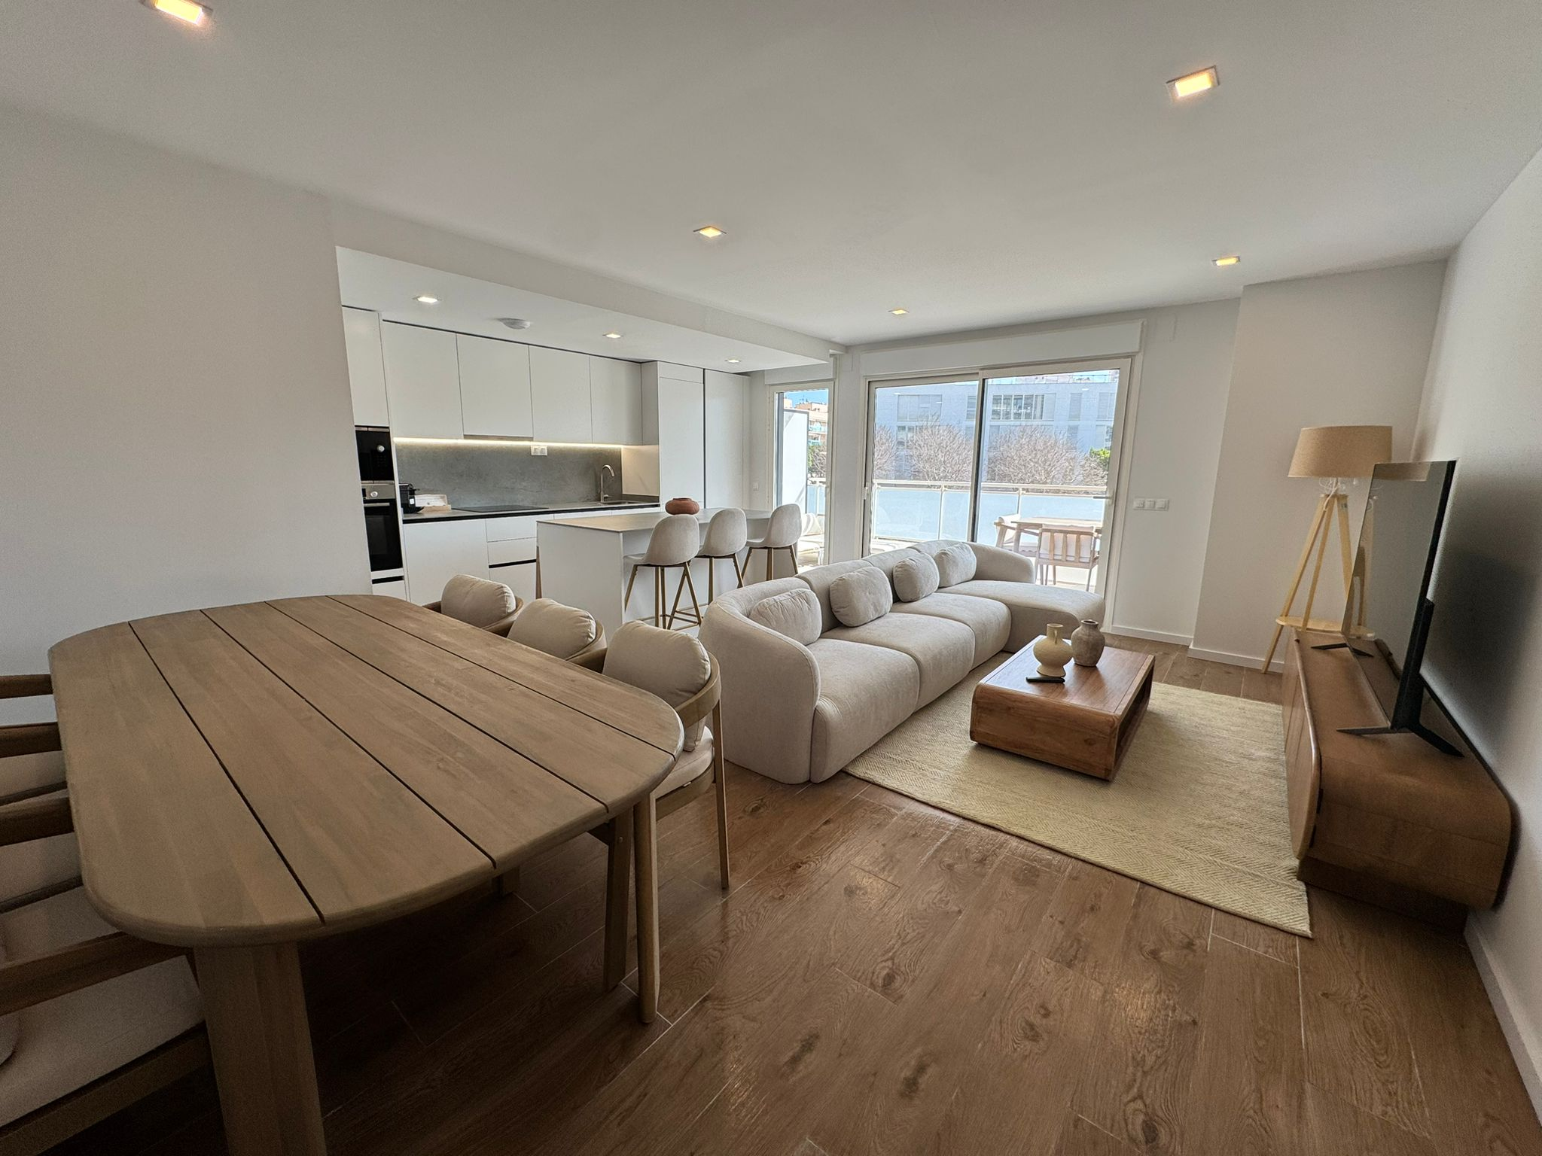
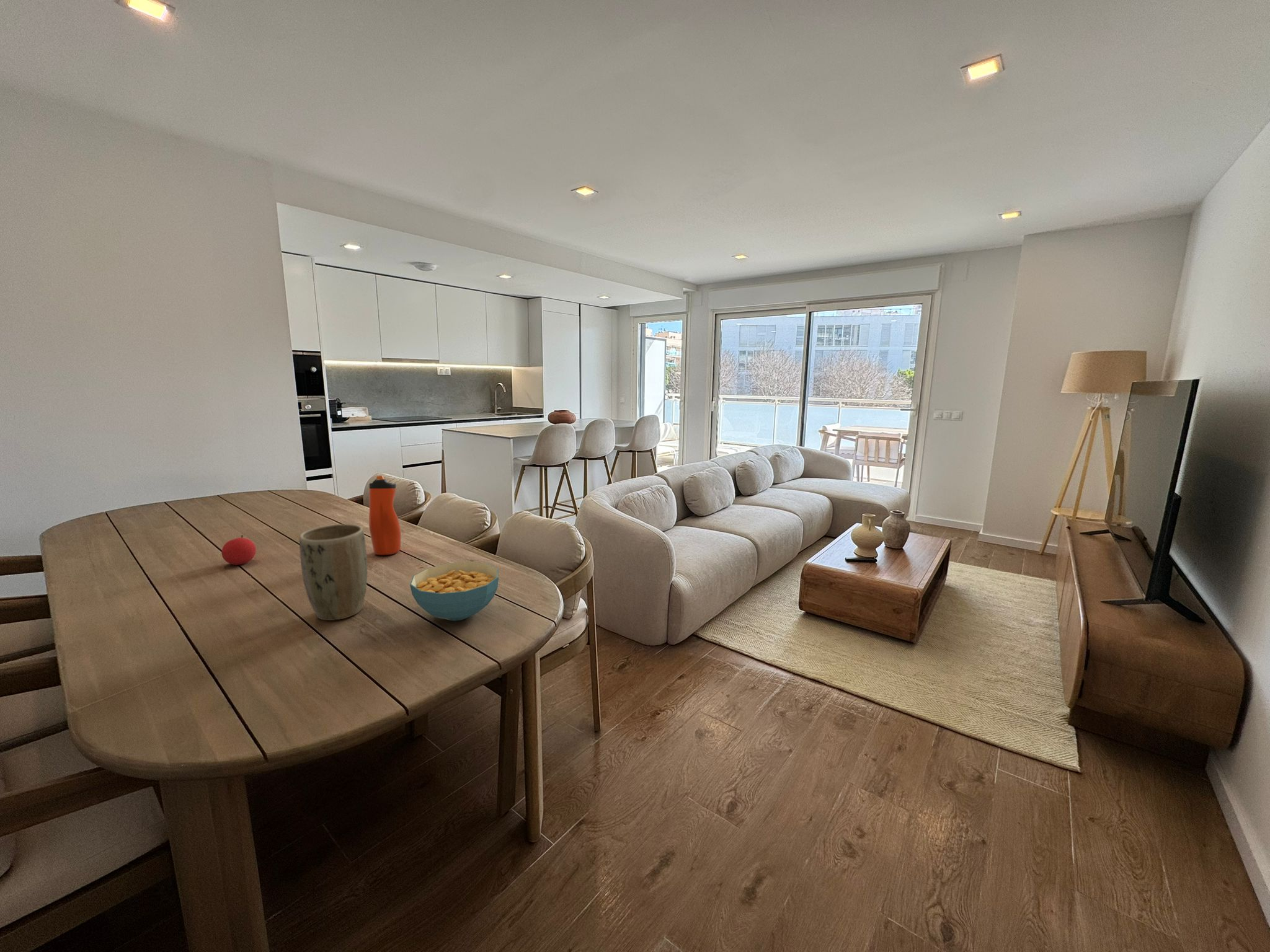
+ plant pot [299,524,368,621]
+ fruit [221,535,257,565]
+ water bottle [368,475,402,556]
+ cereal bowl [409,561,499,622]
